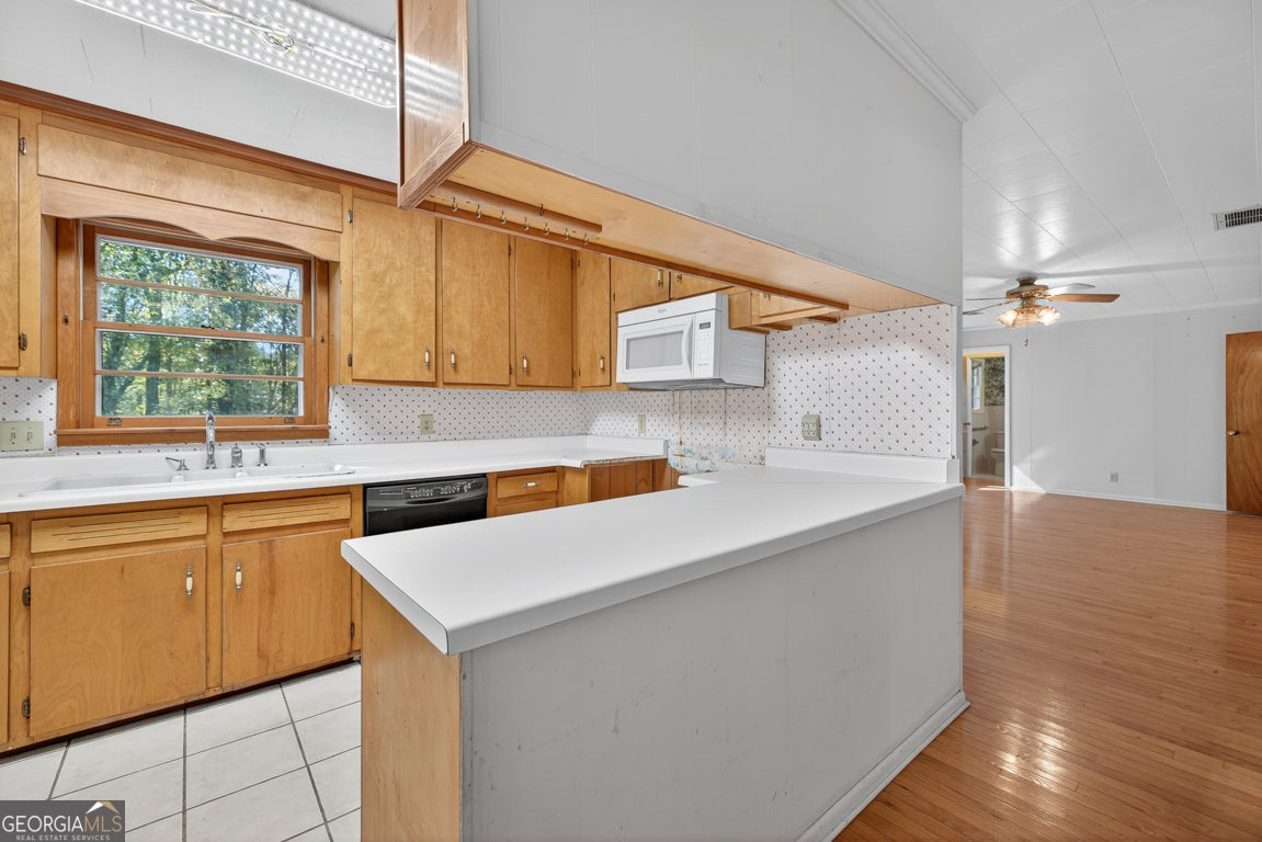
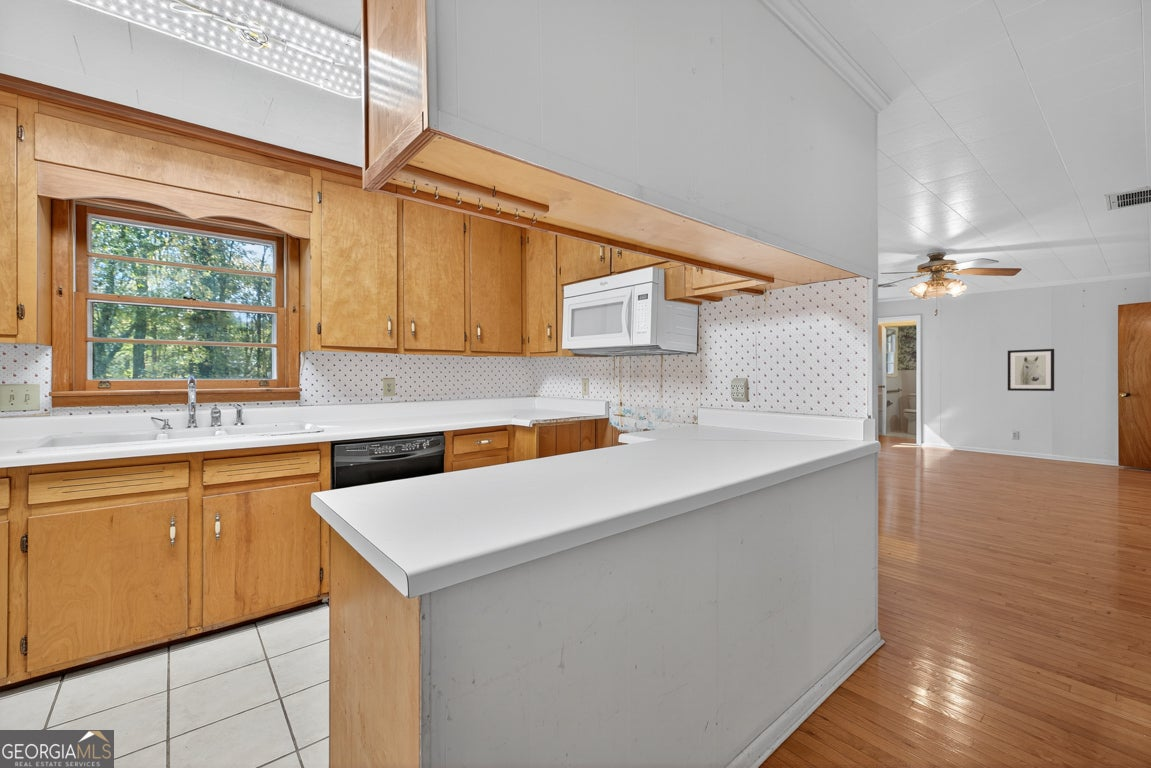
+ wall art [1007,348,1055,392]
